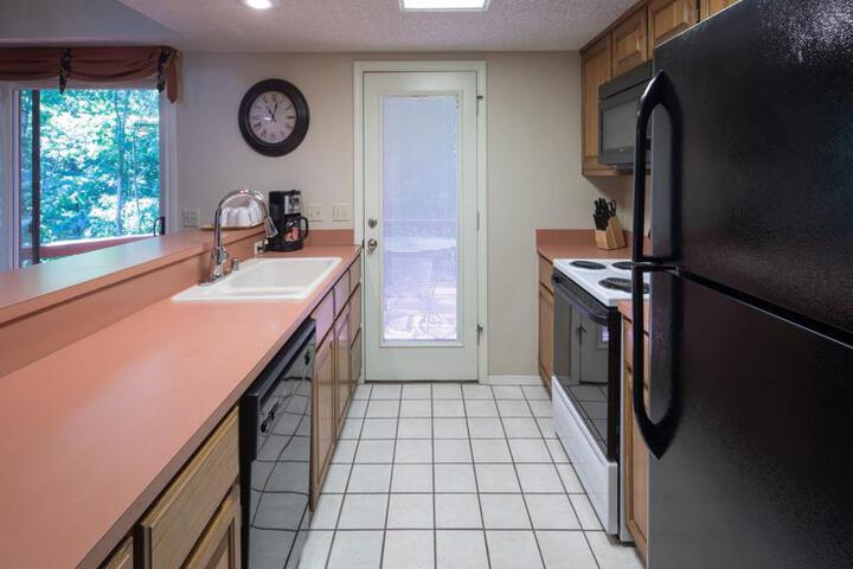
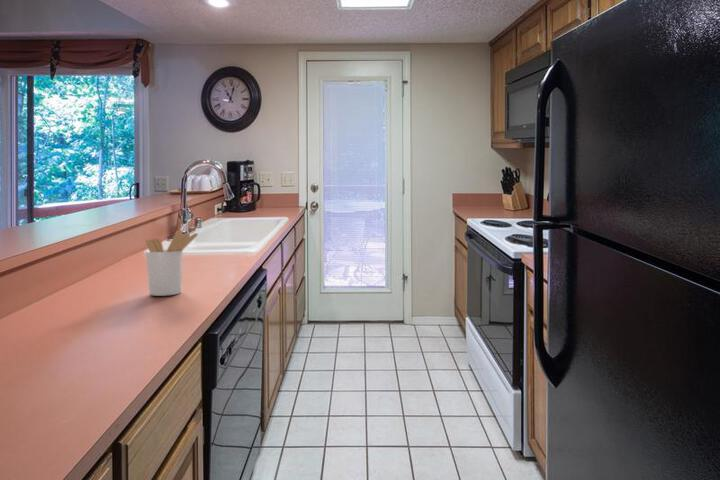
+ utensil holder [145,228,199,297]
